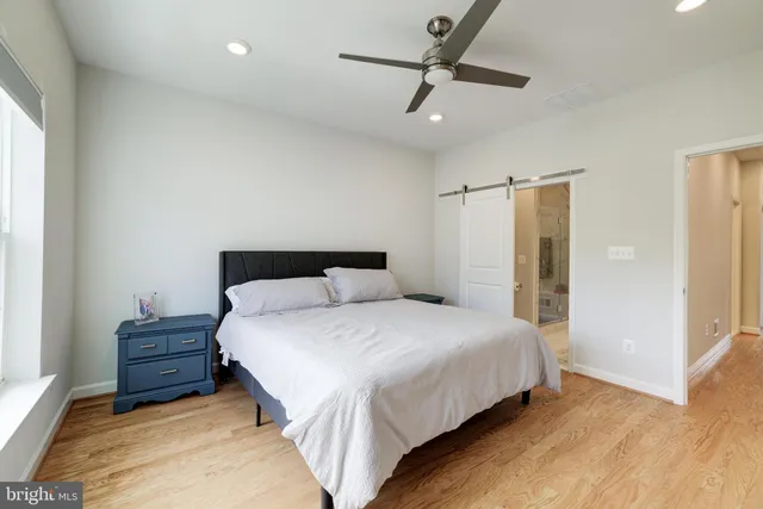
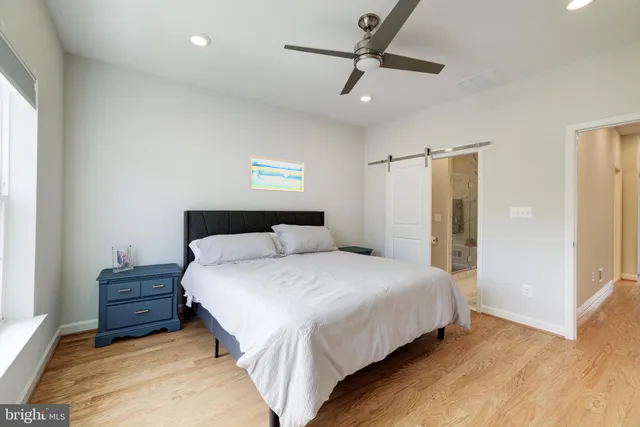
+ wall art [249,154,305,193]
